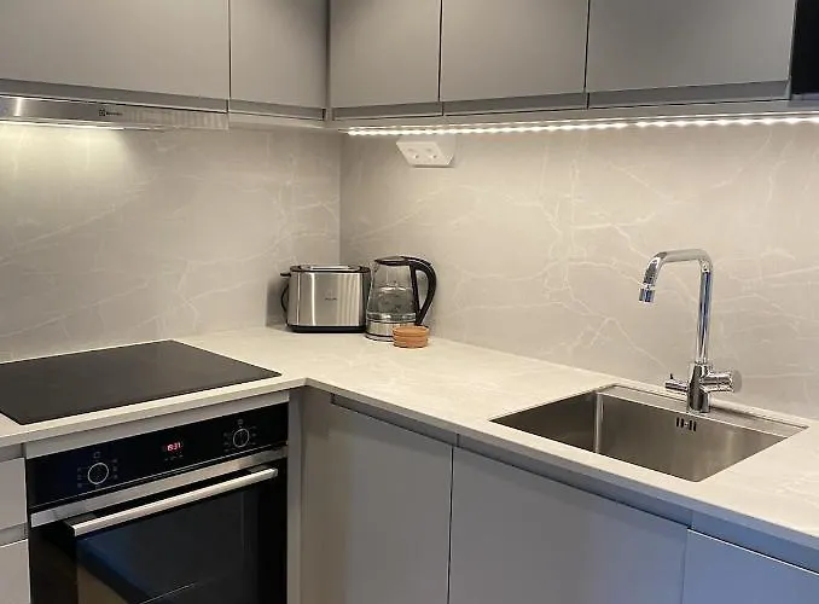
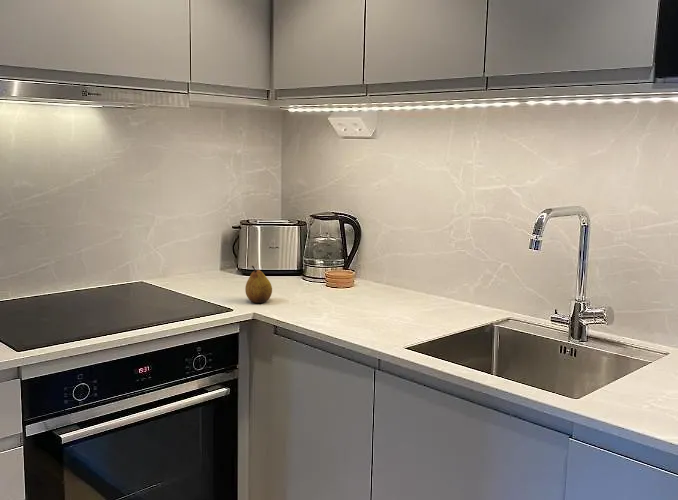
+ fruit [244,265,273,304]
